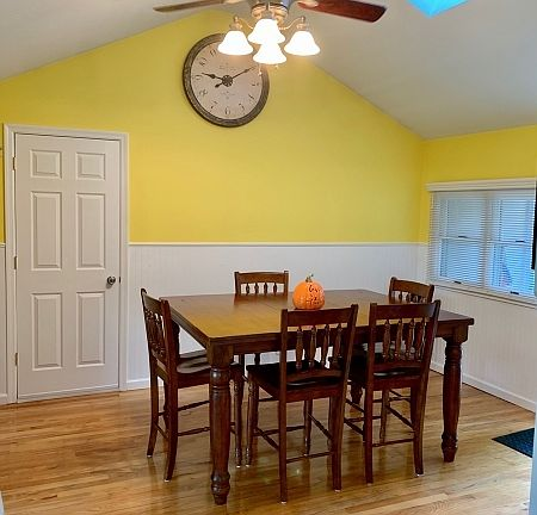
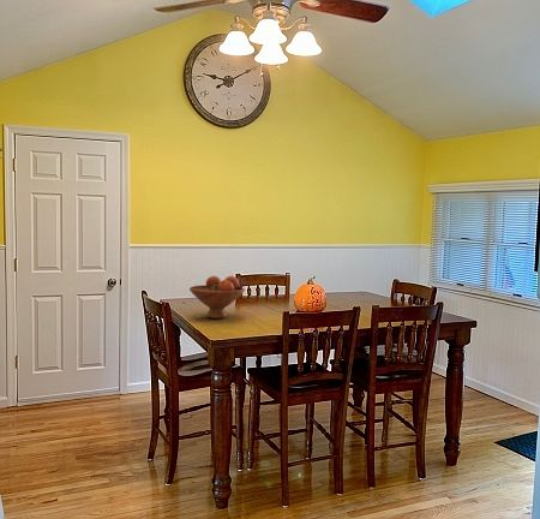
+ fruit bowl [188,275,246,320]
